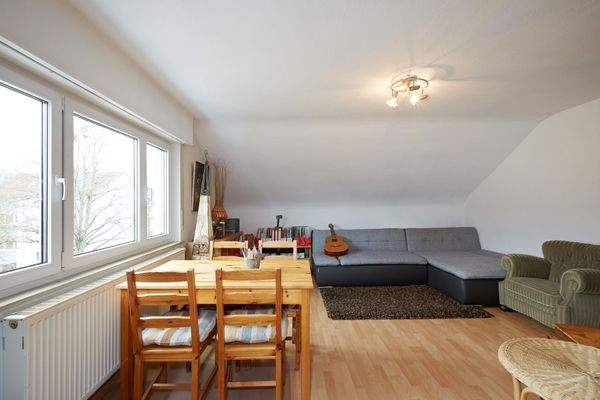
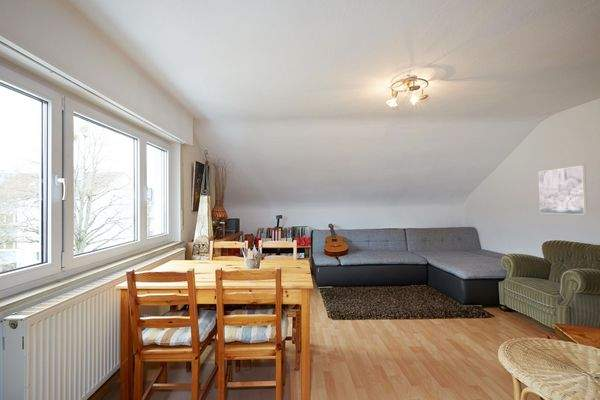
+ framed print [538,165,588,216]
